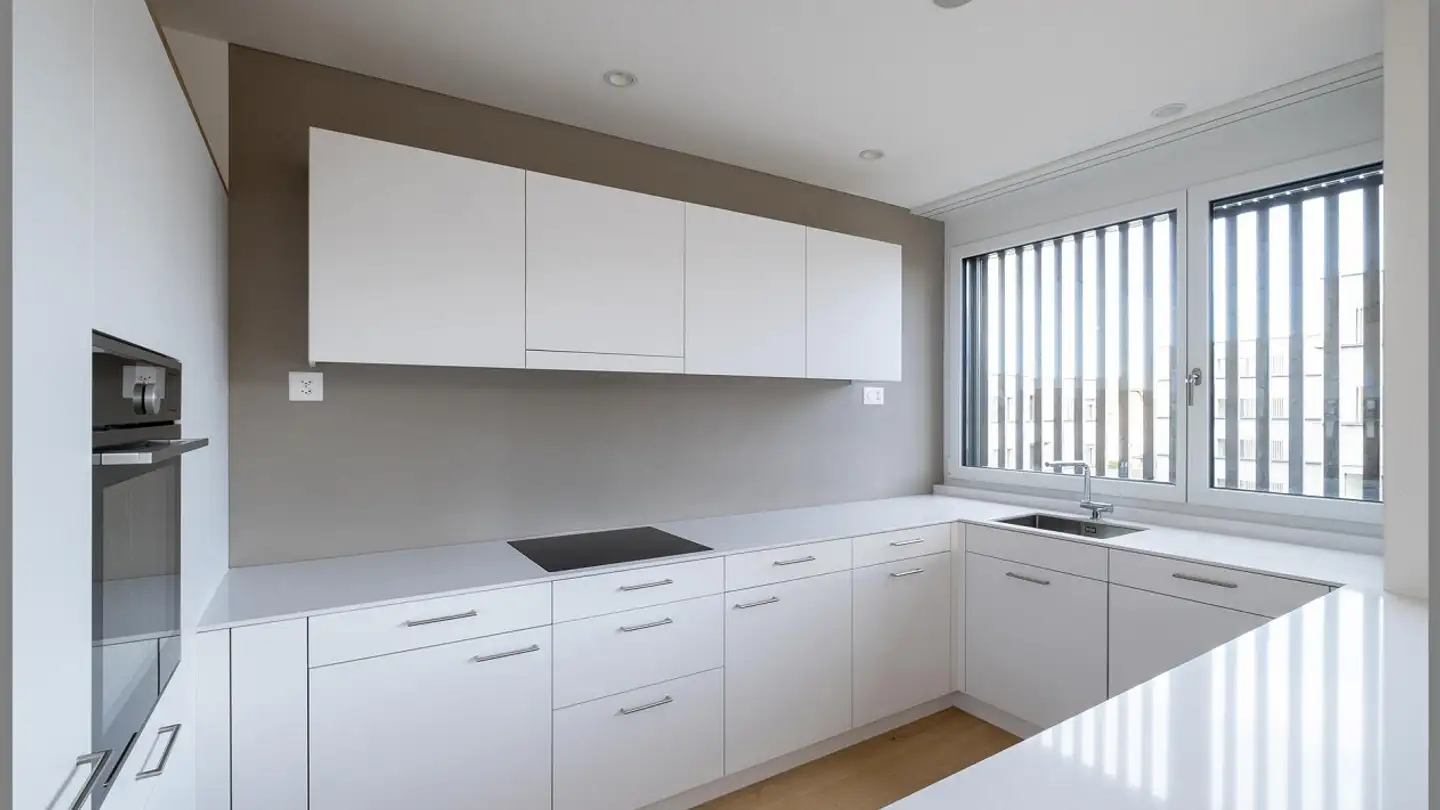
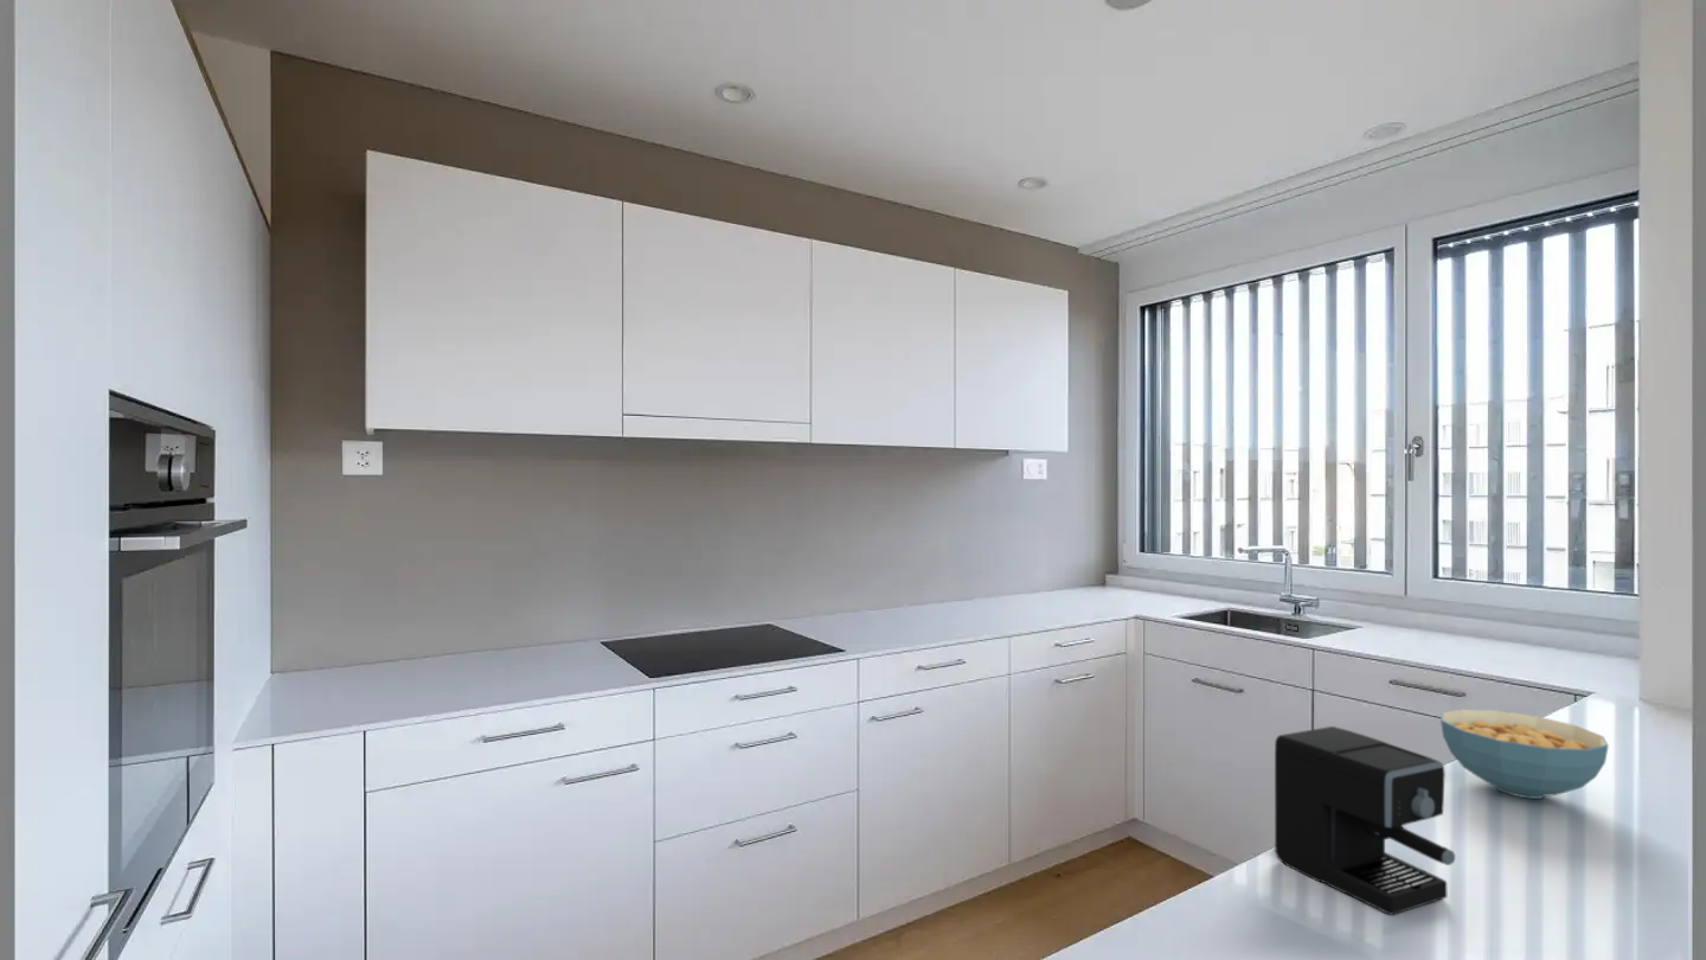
+ coffee maker [1274,725,1456,916]
+ cereal bowl [1439,708,1610,800]
